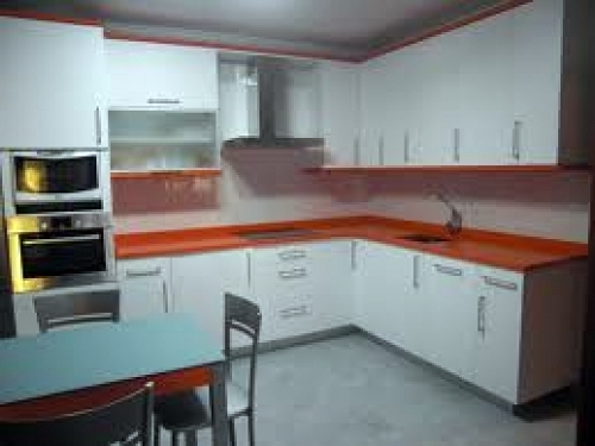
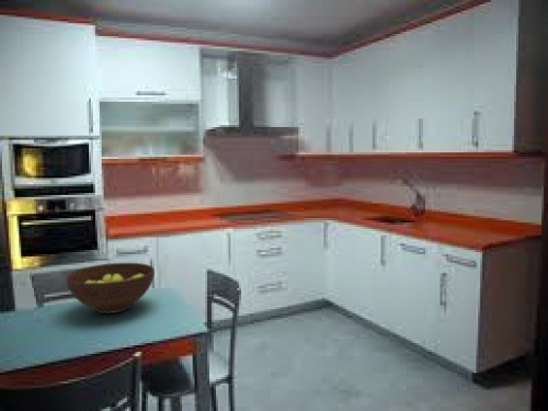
+ fruit bowl [65,262,156,315]
